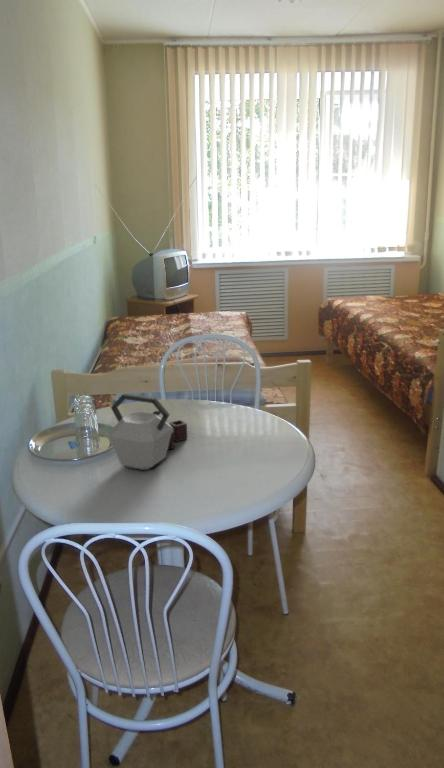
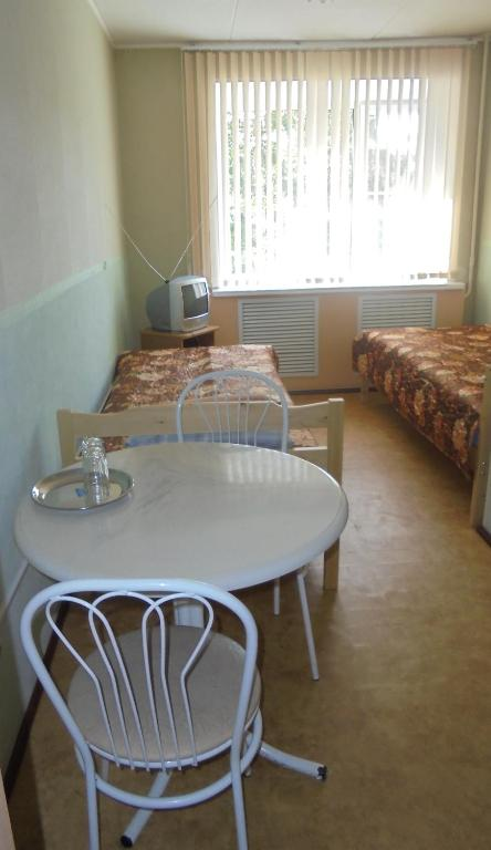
- kettle [107,393,188,471]
